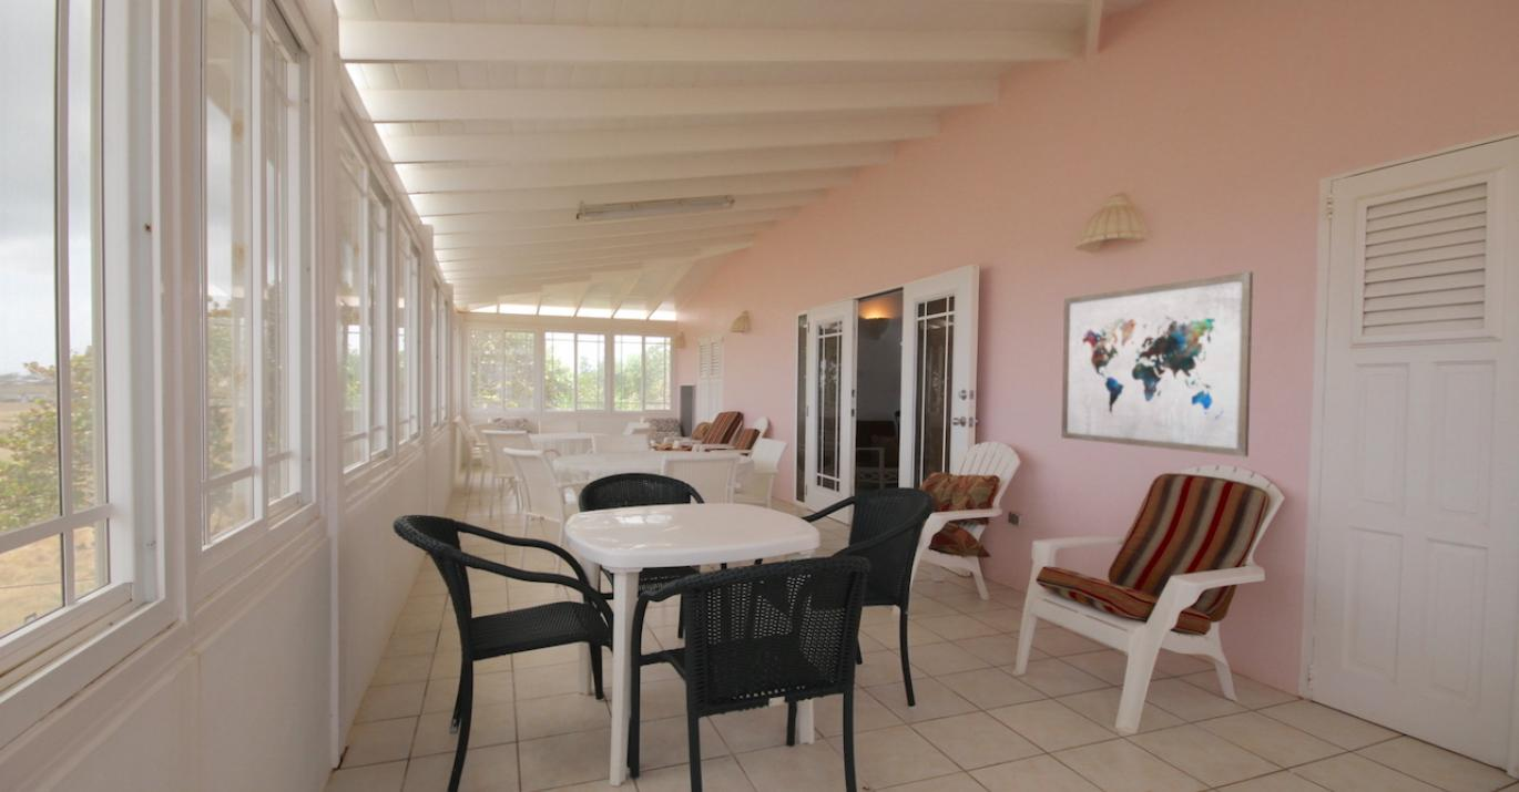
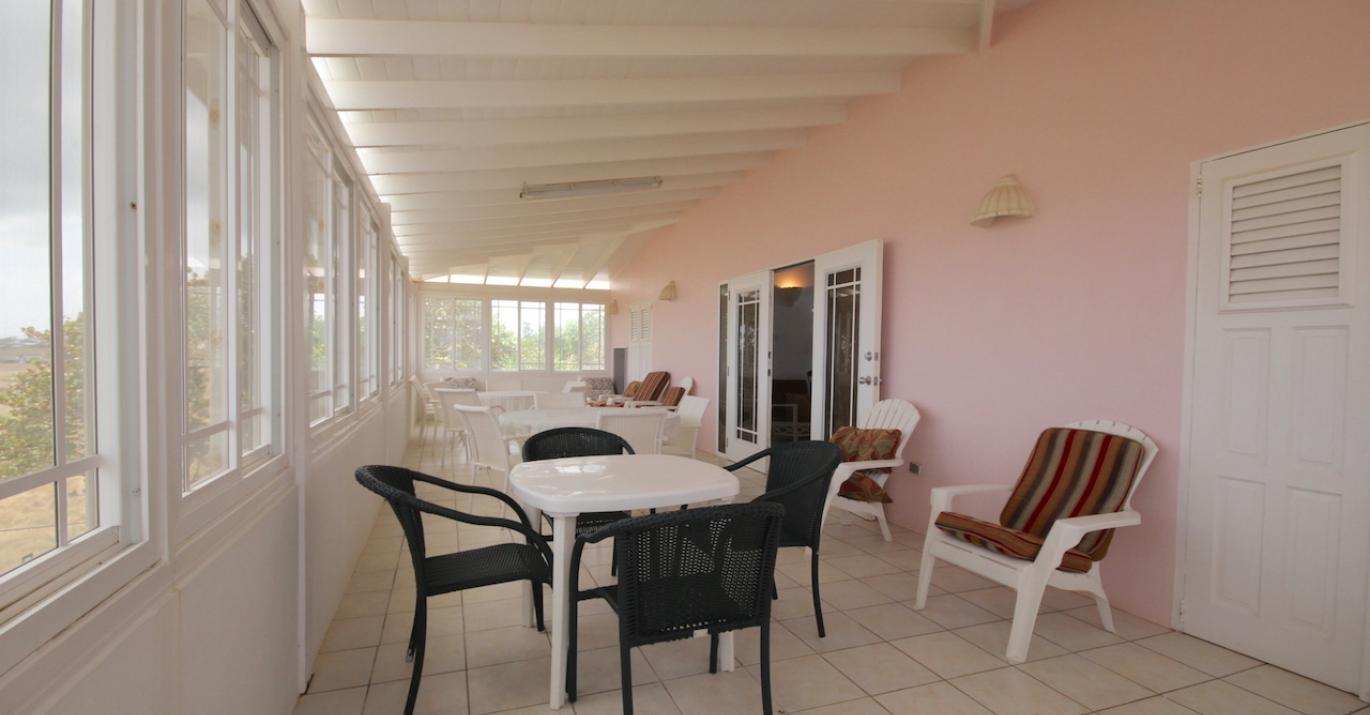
- wall art [1060,270,1254,457]
